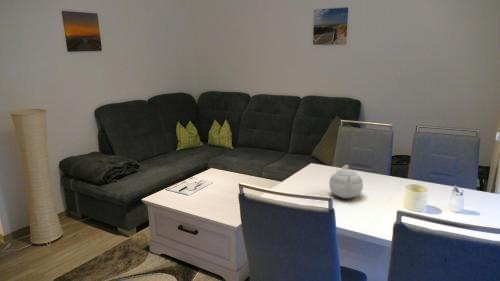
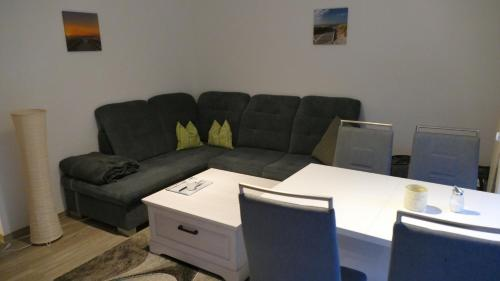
- teapot [328,164,364,200]
